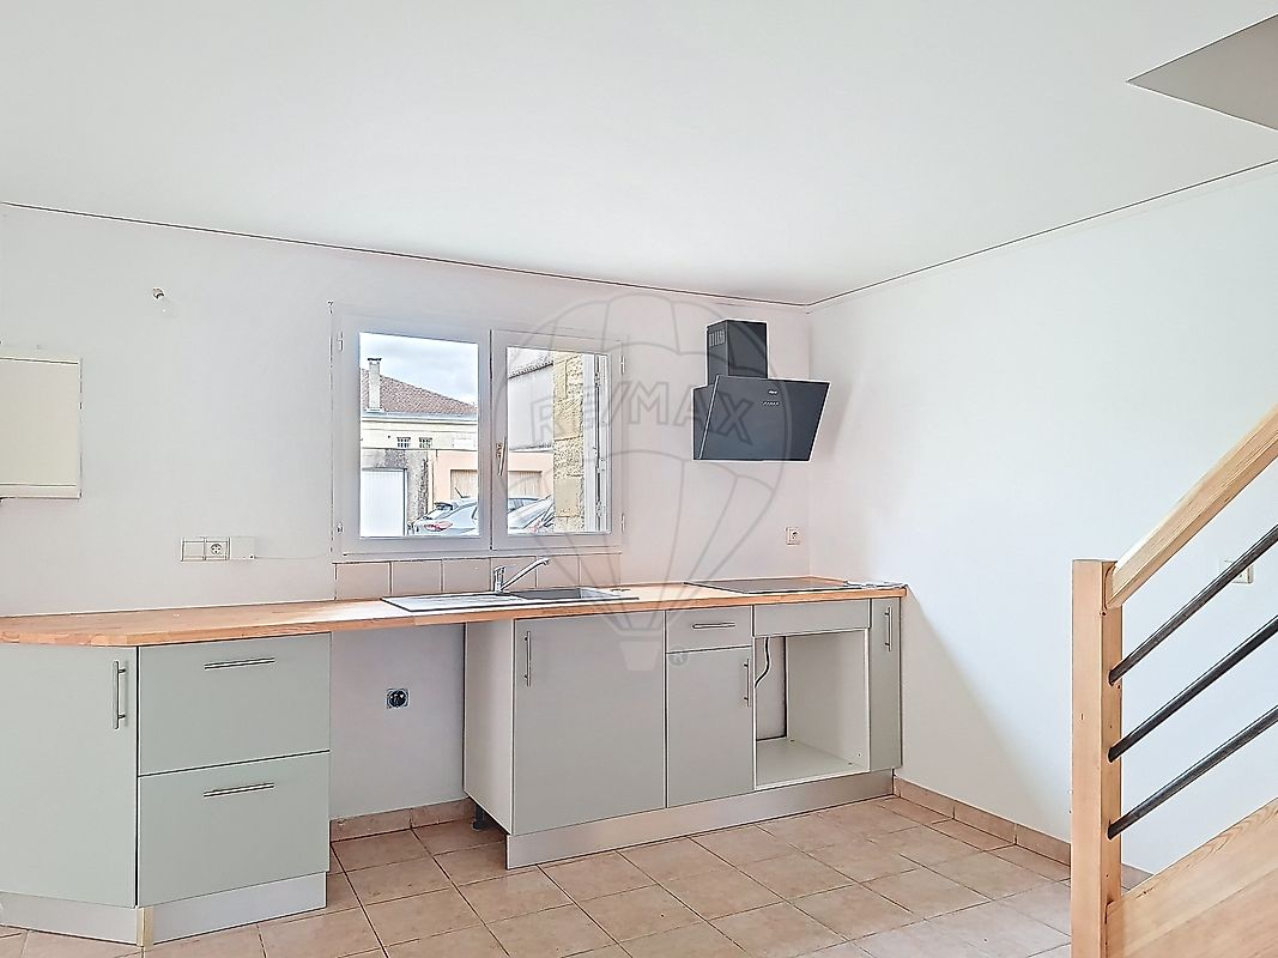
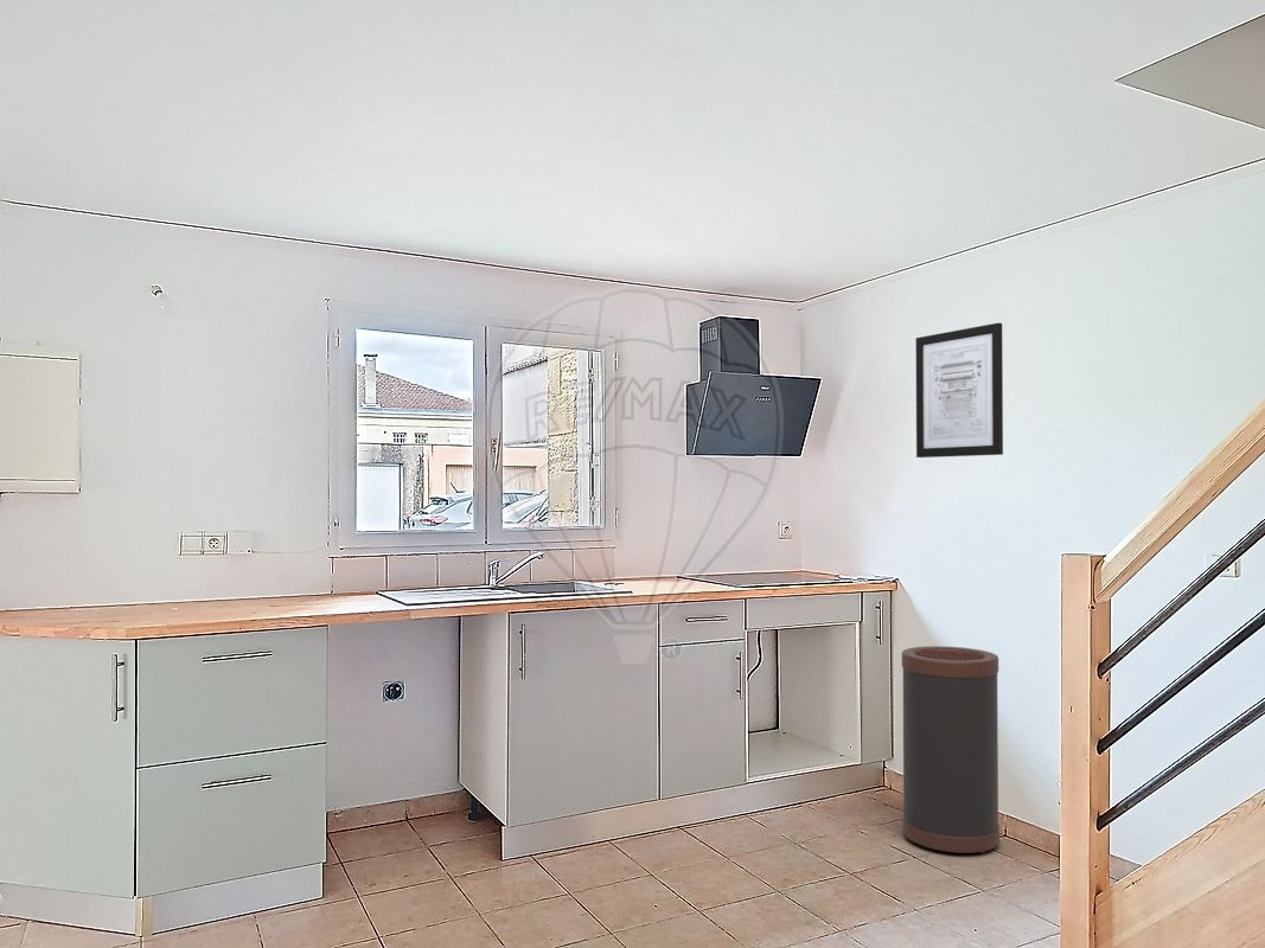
+ trash can [901,645,1001,856]
+ wall art [915,321,1004,459]
